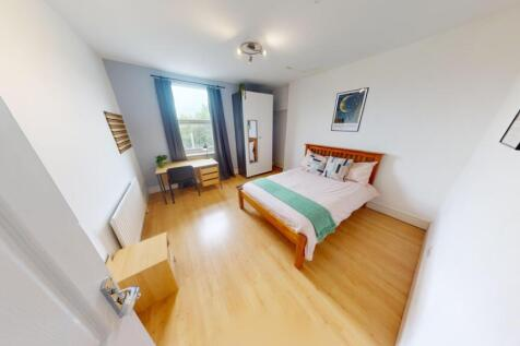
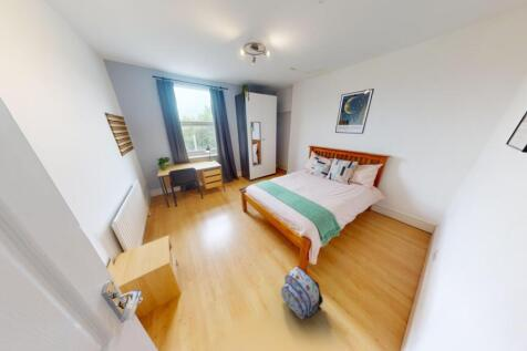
+ backpack [280,266,324,321]
